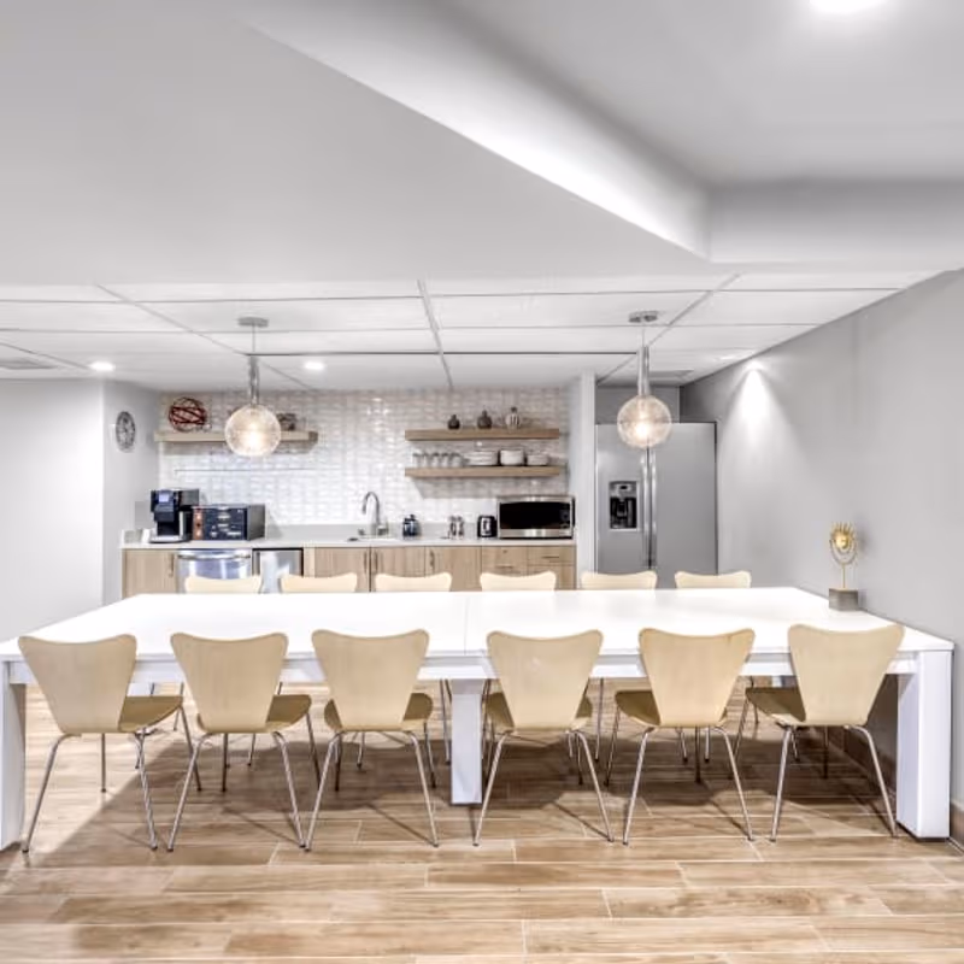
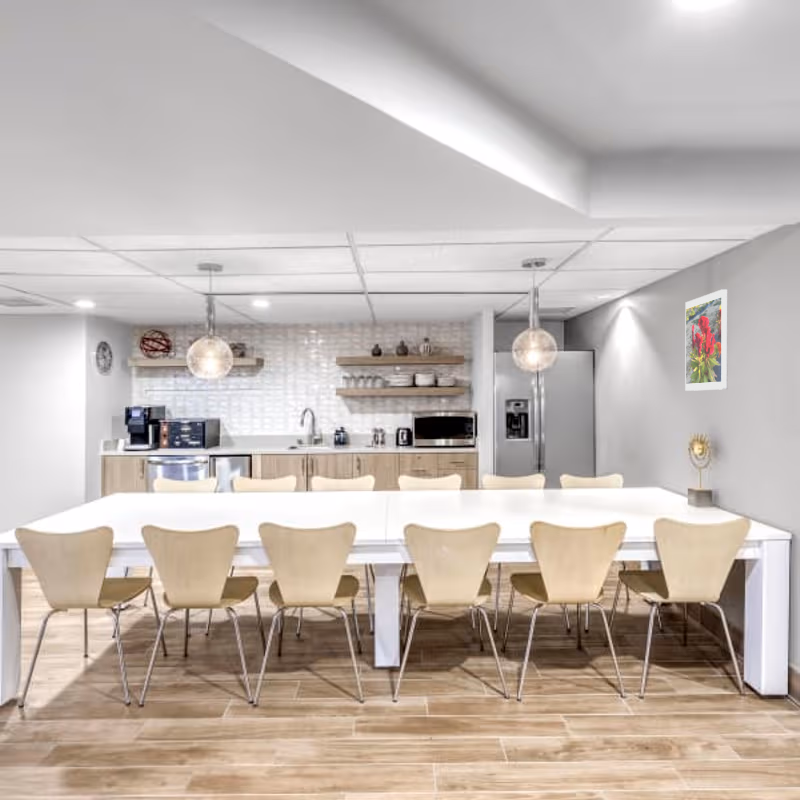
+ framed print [684,288,728,392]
